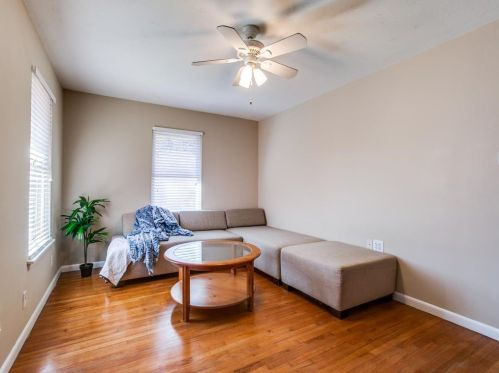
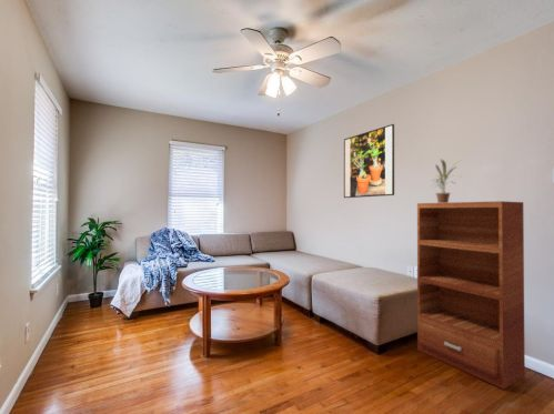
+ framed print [343,123,395,199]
+ bookshelf [416,200,526,391]
+ potted plant [430,159,461,203]
